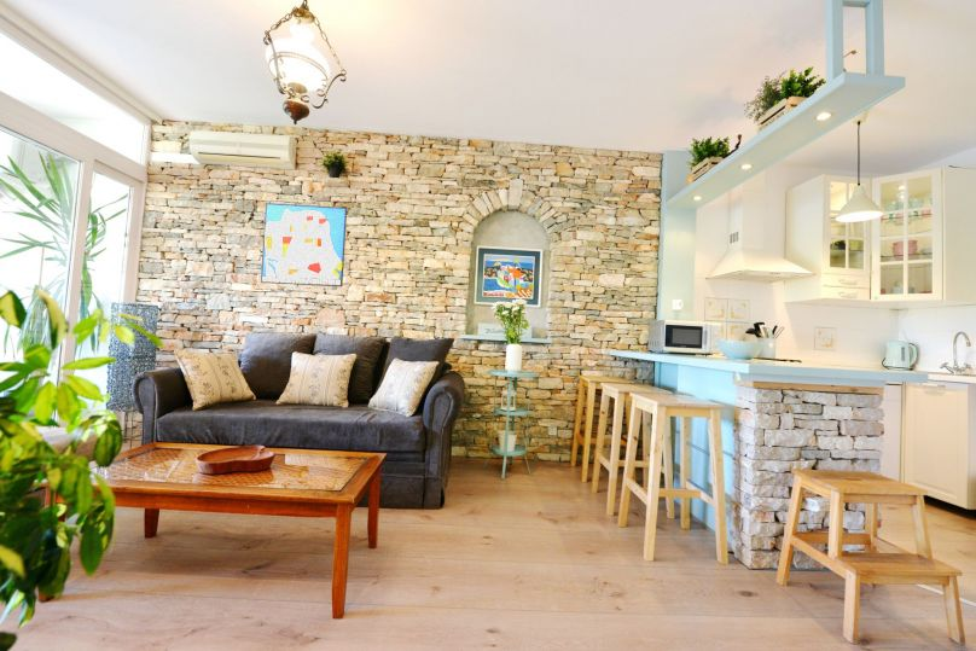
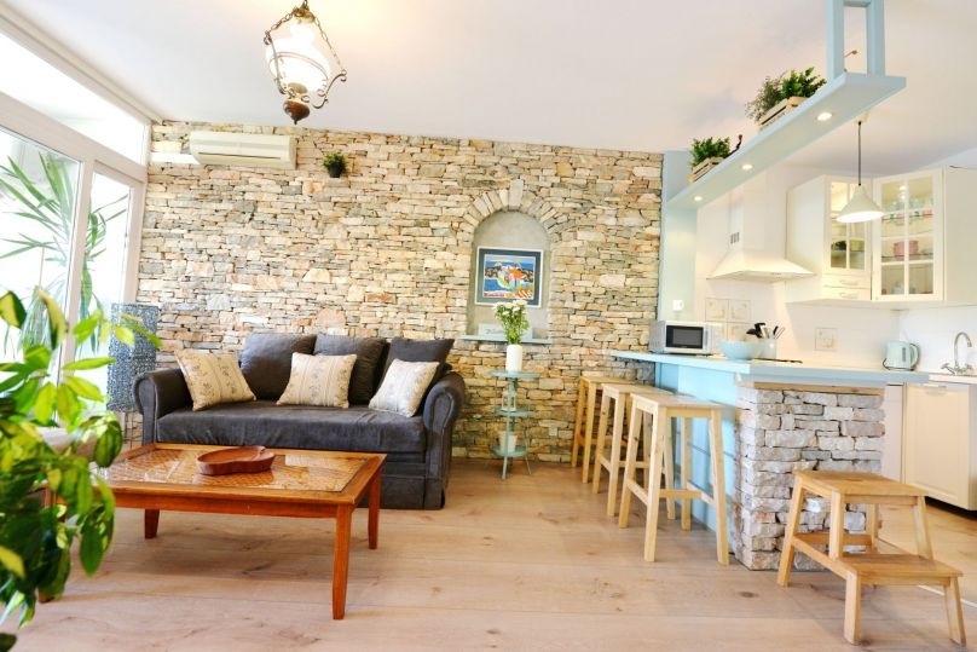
- wall art [260,202,348,287]
